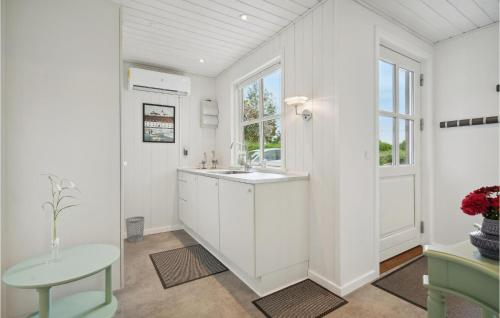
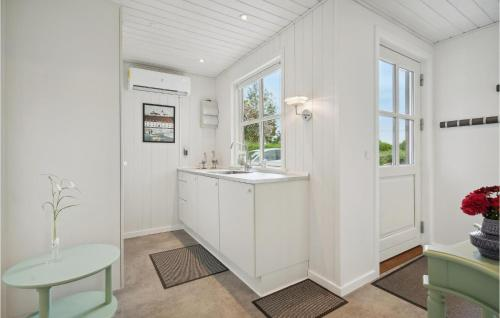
- wastebasket [125,216,145,243]
